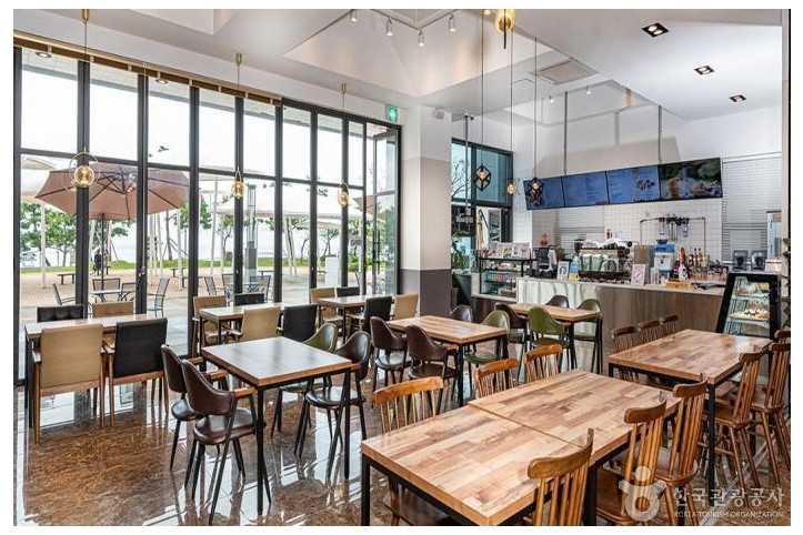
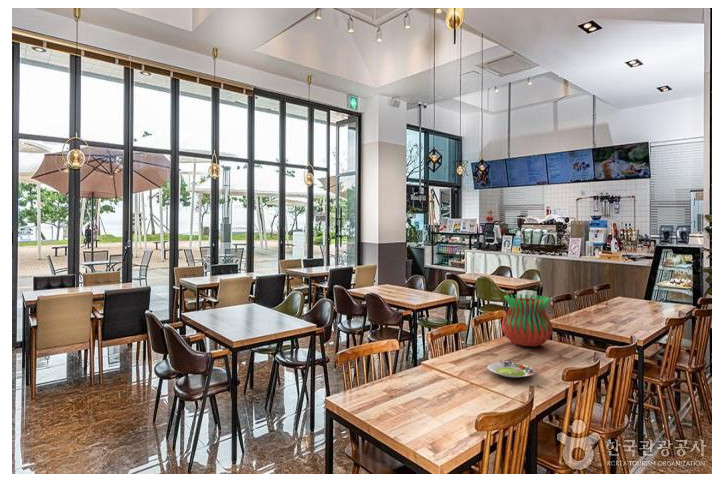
+ salad plate [486,360,536,379]
+ vase [501,293,554,347]
